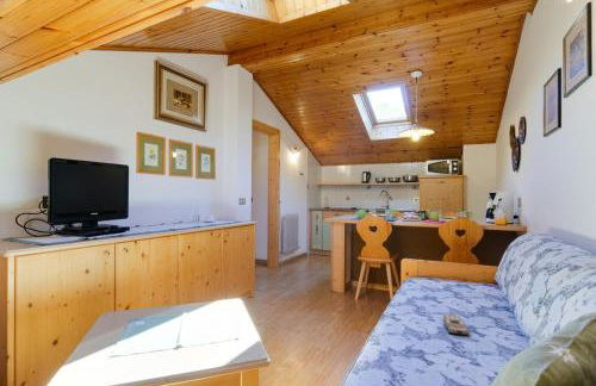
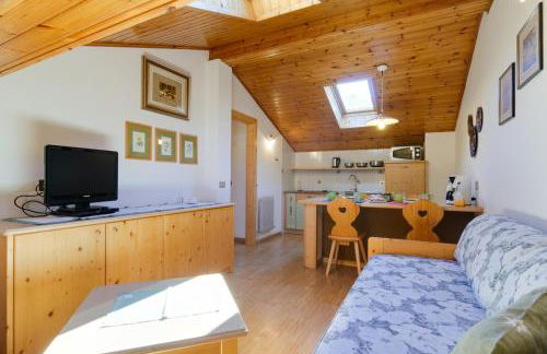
- remote control [442,313,471,336]
